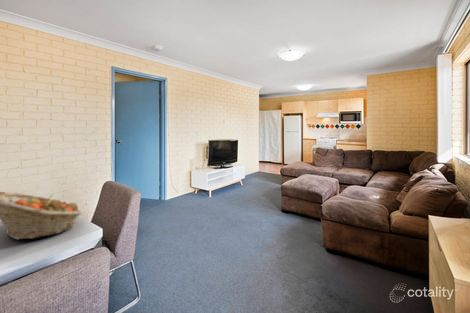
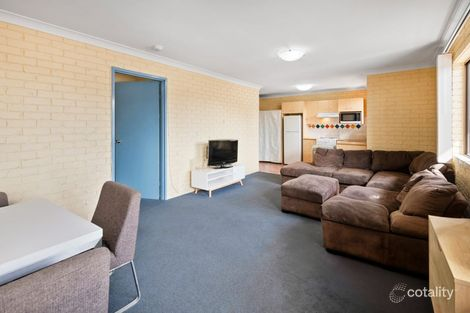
- fruit basket [0,191,82,241]
